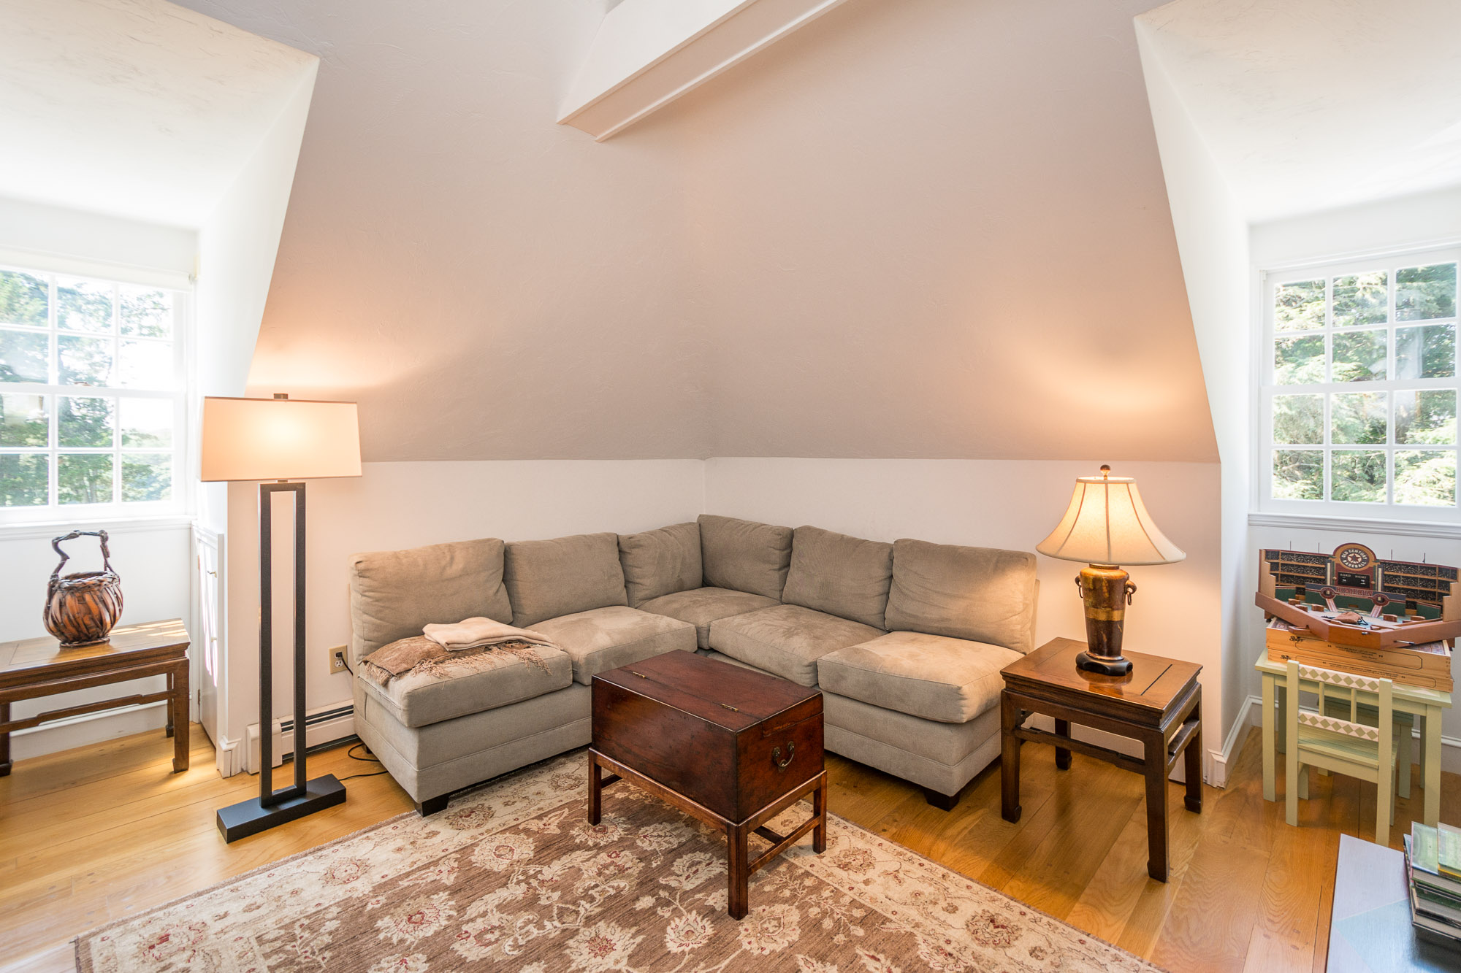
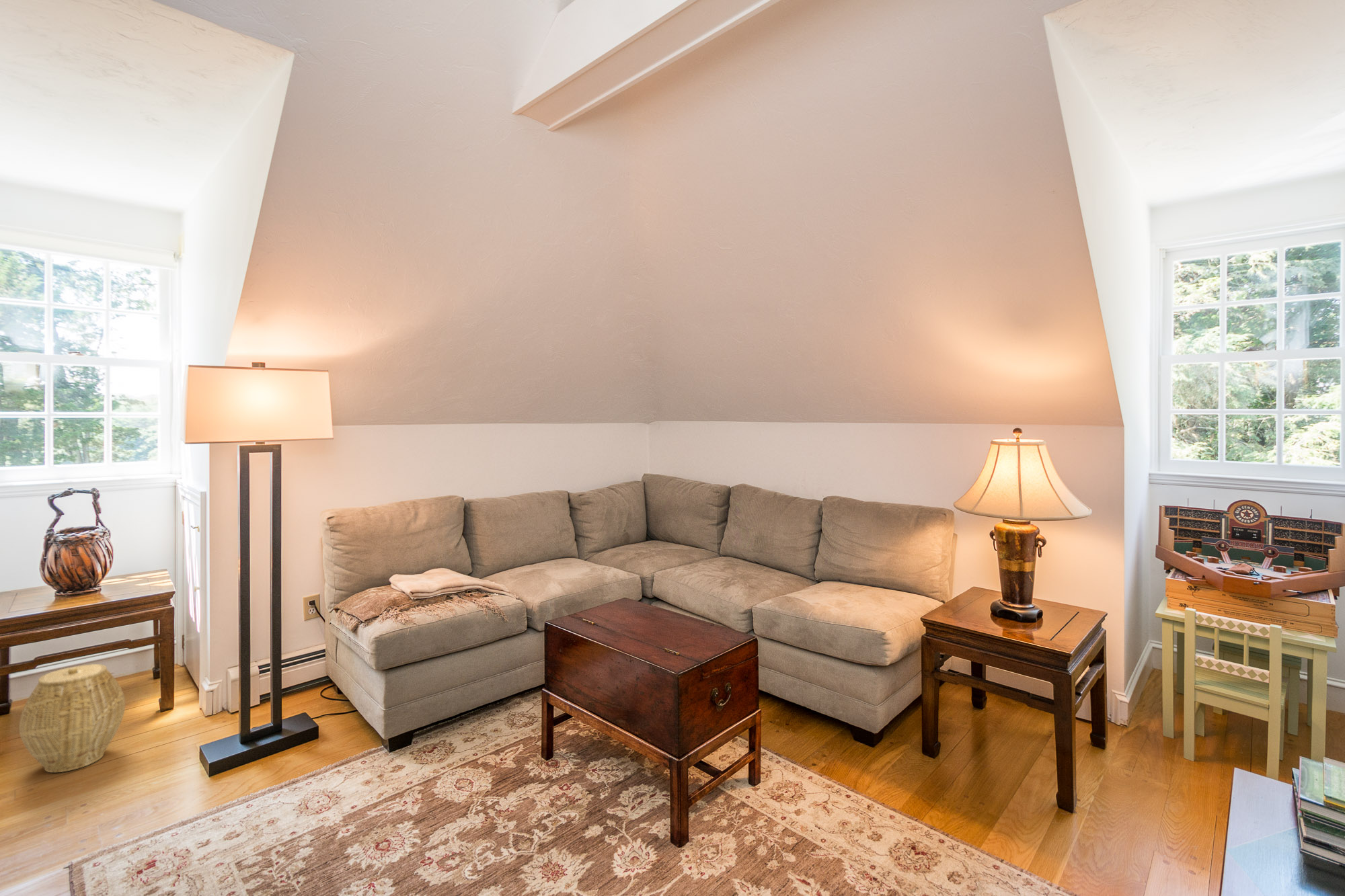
+ woven basket [18,663,126,773]
